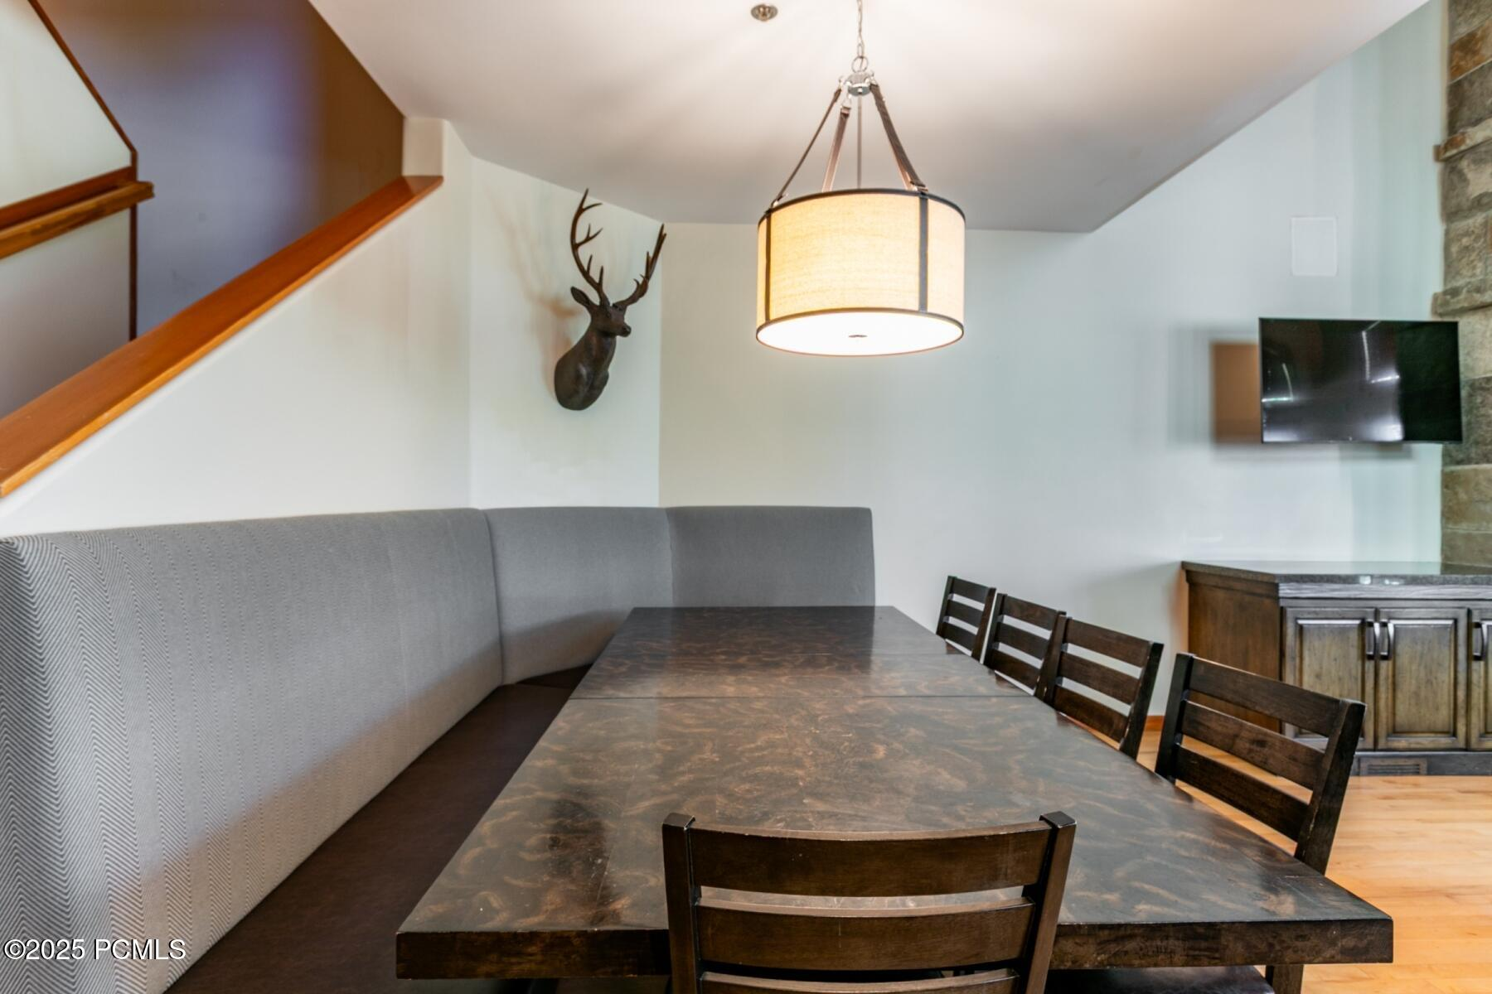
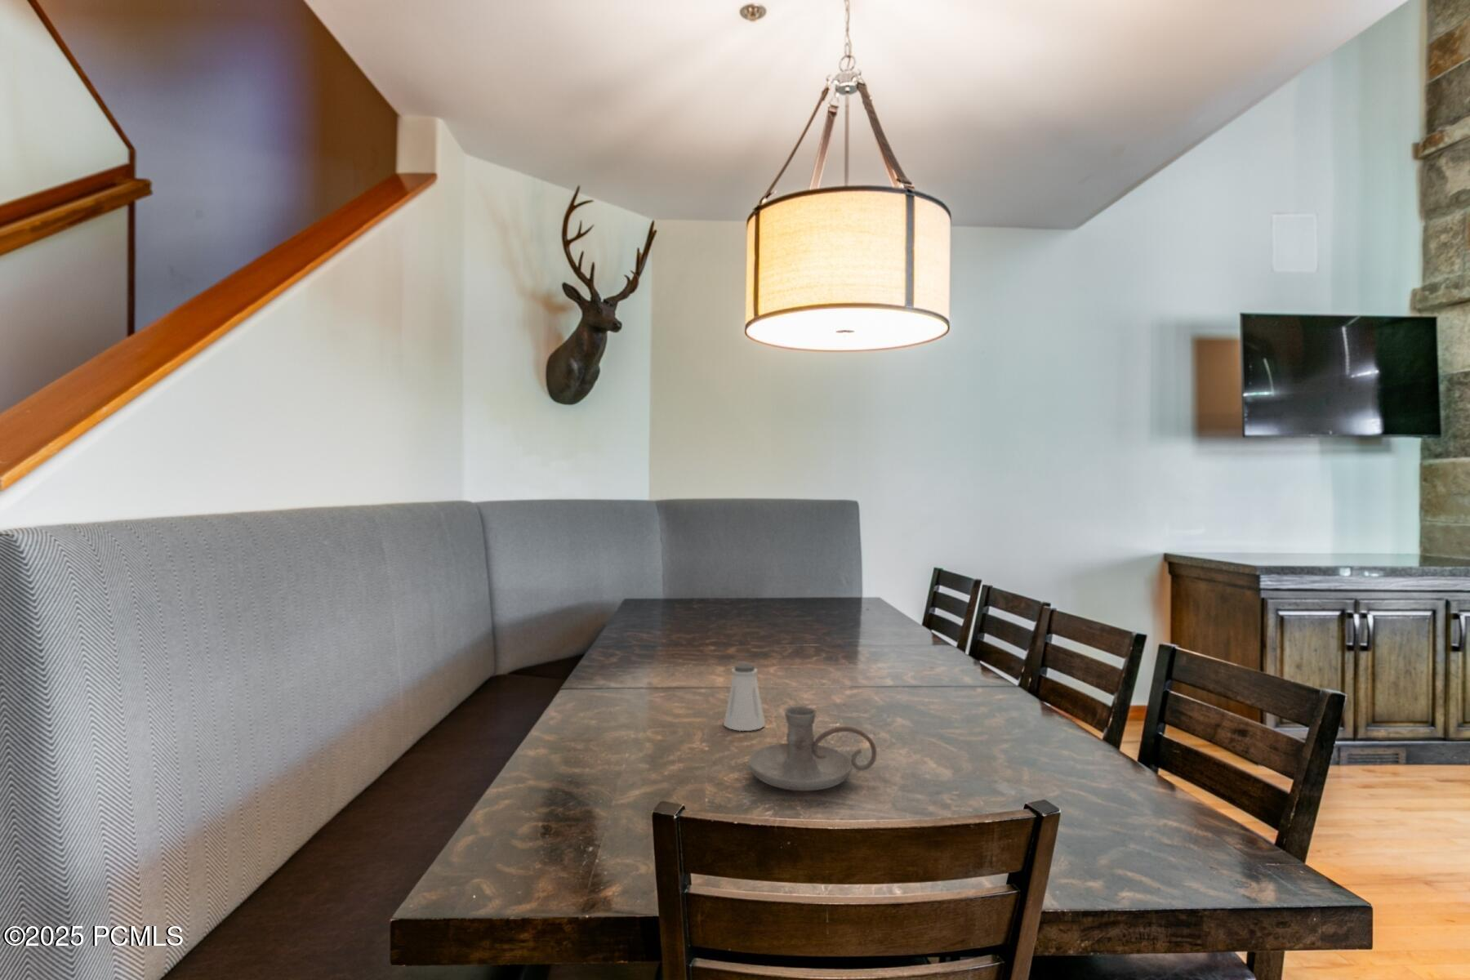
+ candle holder [748,705,878,792]
+ saltshaker [723,663,766,732]
